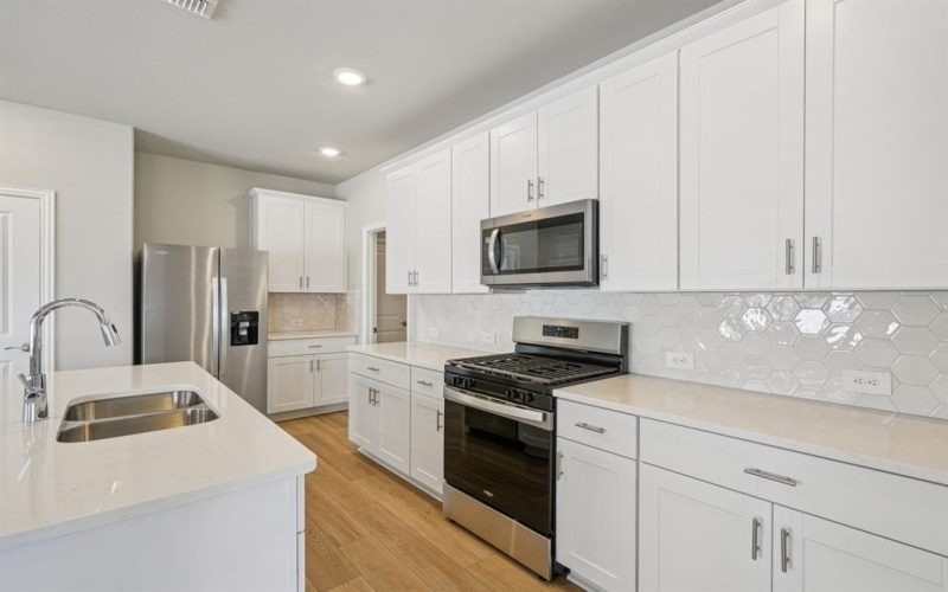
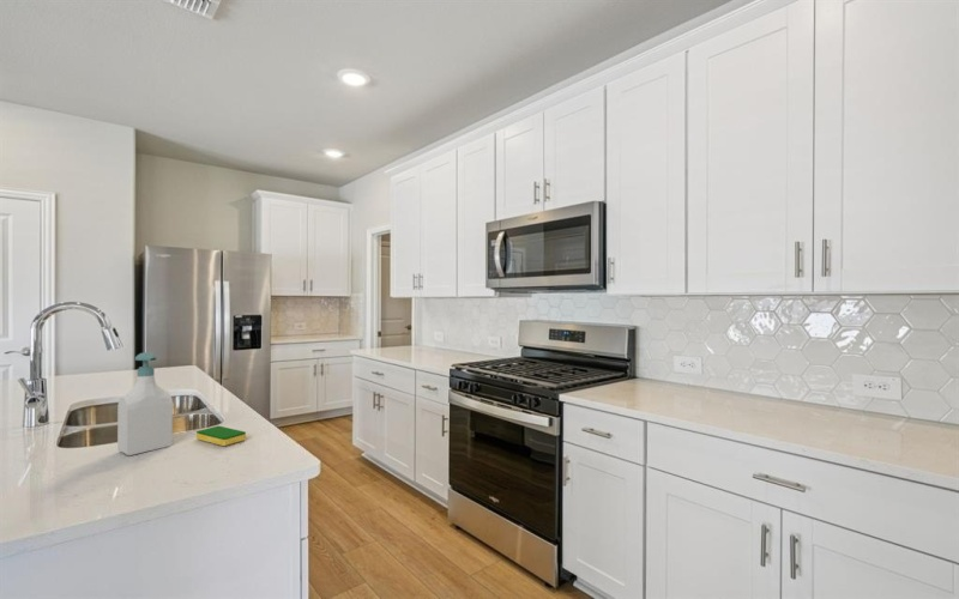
+ soap bottle [116,351,174,456]
+ dish sponge [195,425,247,447]
